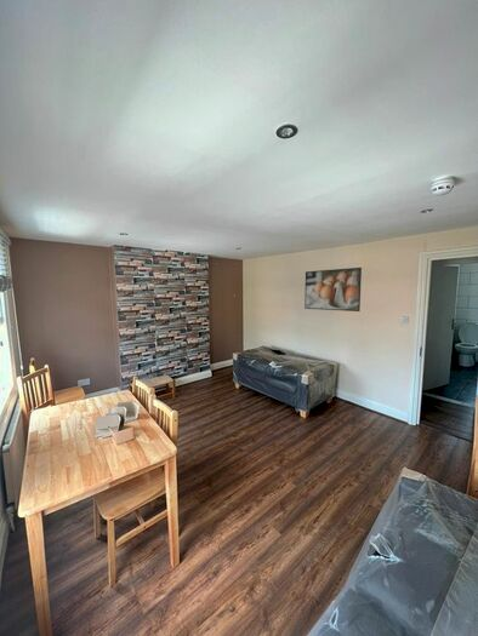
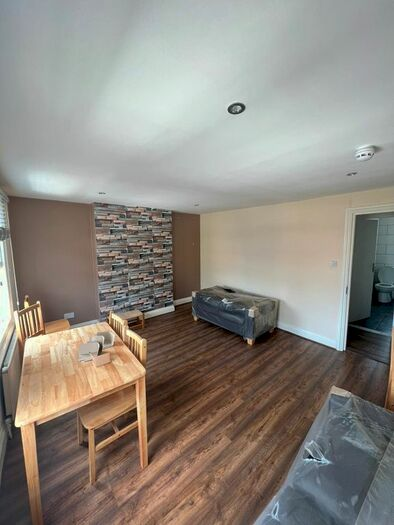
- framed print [303,267,363,313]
